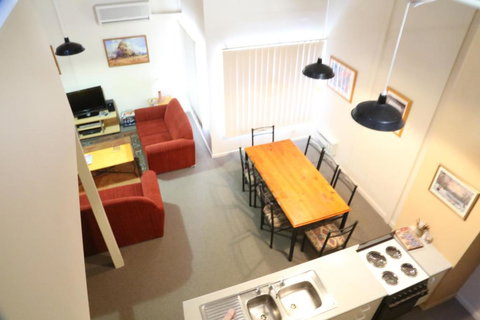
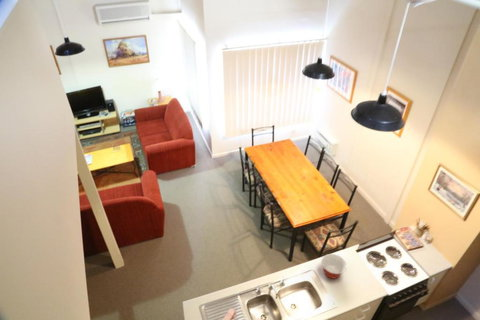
+ mixing bowl [321,253,347,280]
